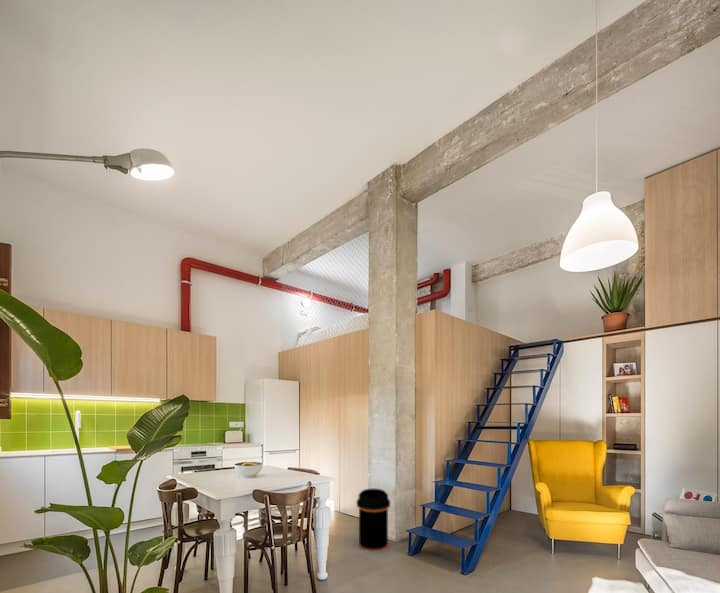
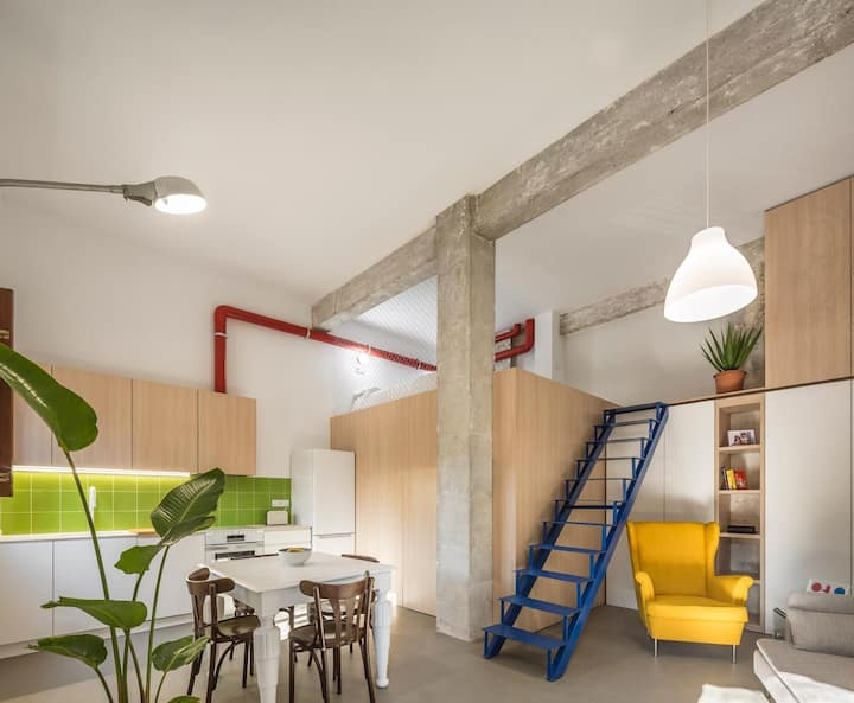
- trash can [356,488,391,552]
